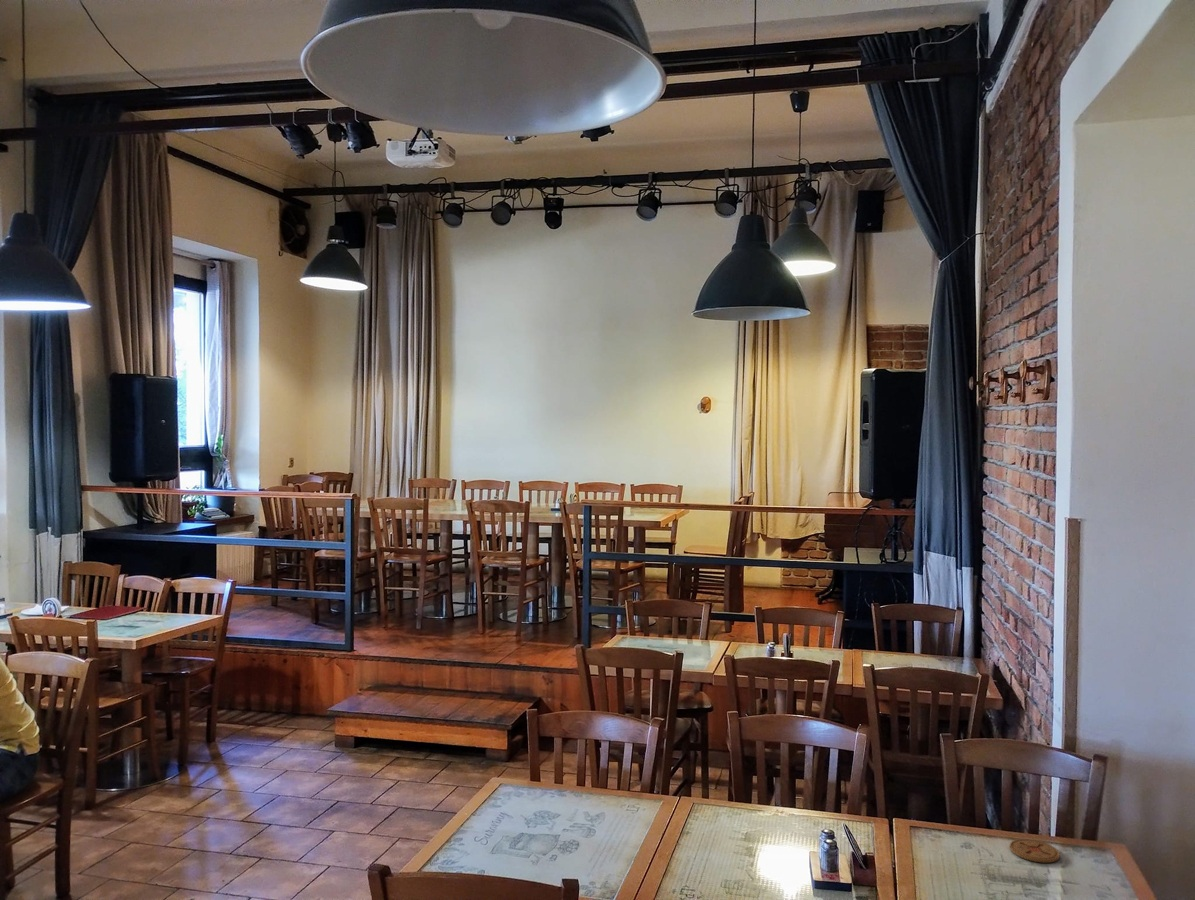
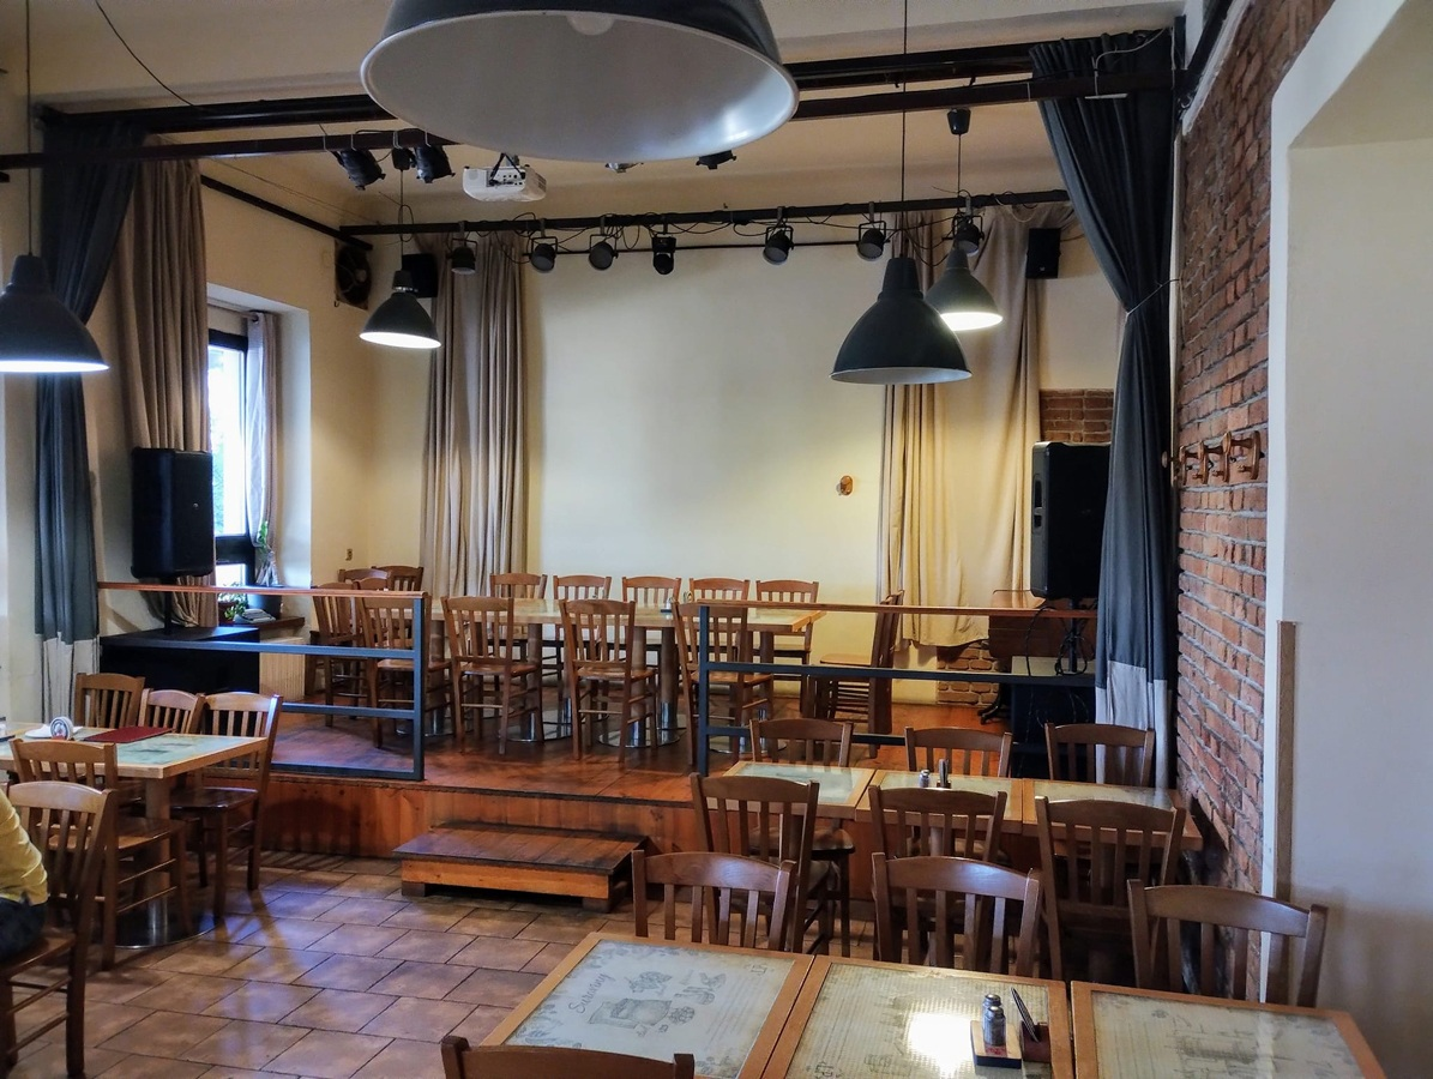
- coaster [1009,838,1061,864]
